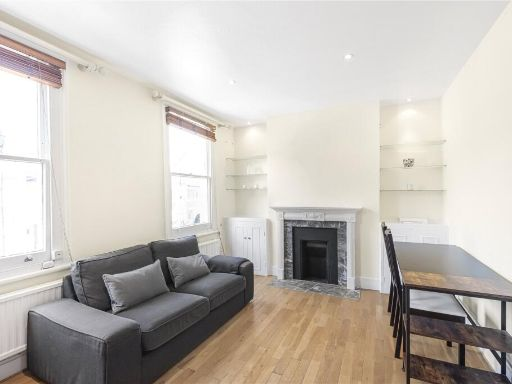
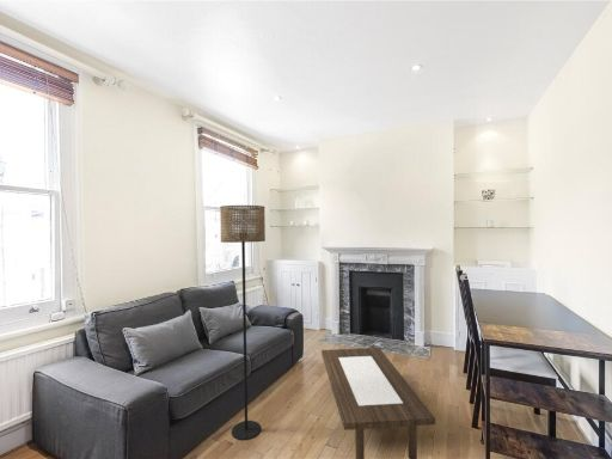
+ floor lamp [219,204,267,441]
+ coffee table [320,347,436,459]
